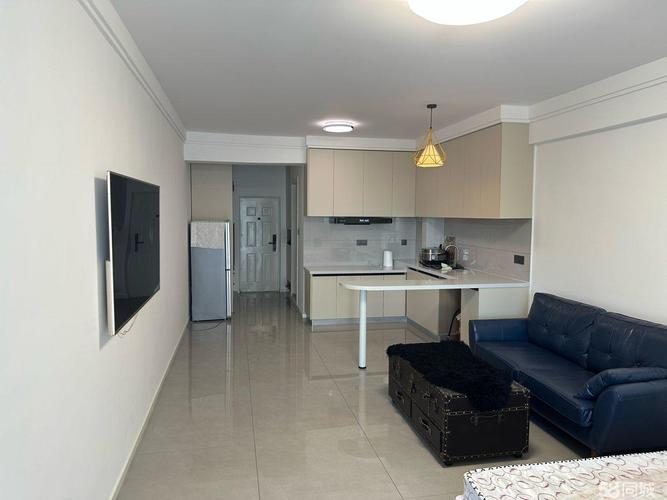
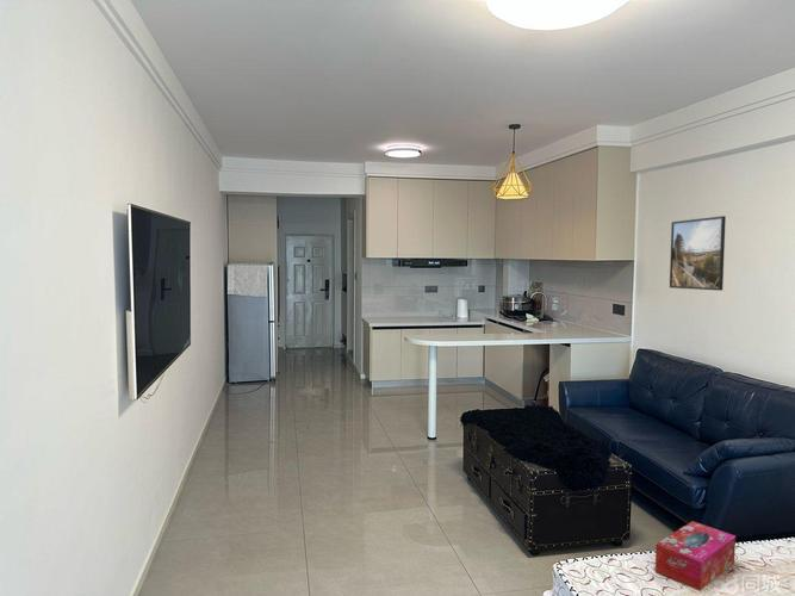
+ tissue box [654,520,737,592]
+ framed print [669,215,727,292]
